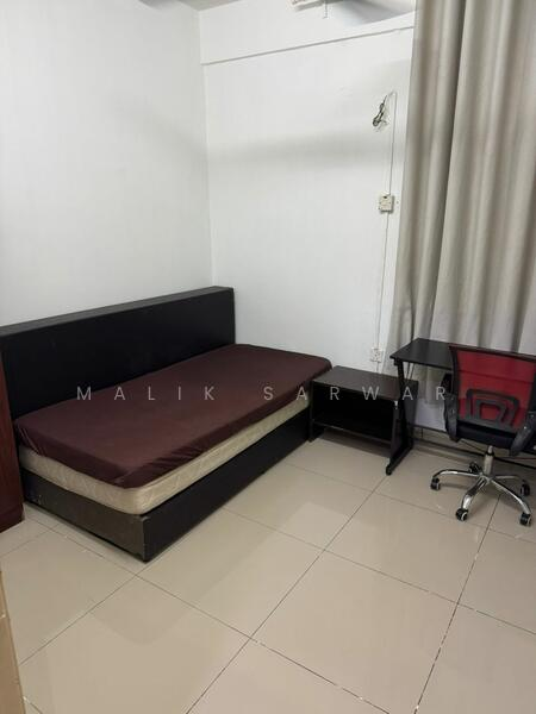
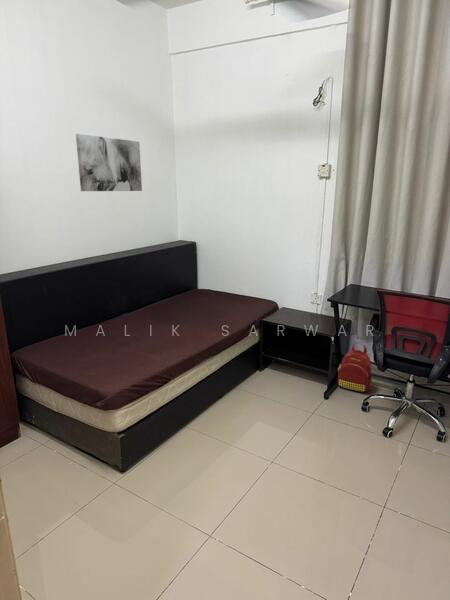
+ wall art [75,133,143,192]
+ backpack [337,342,373,393]
